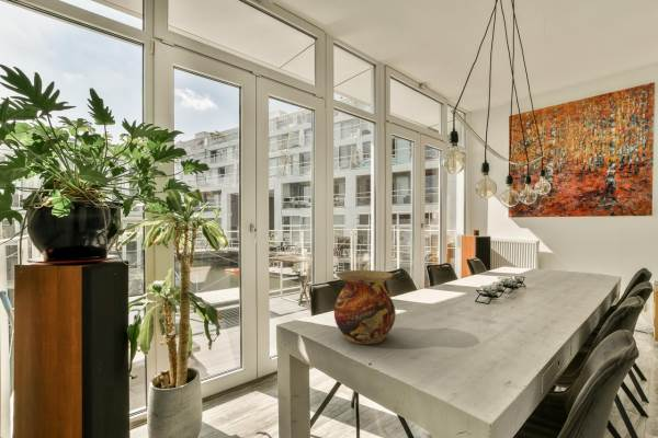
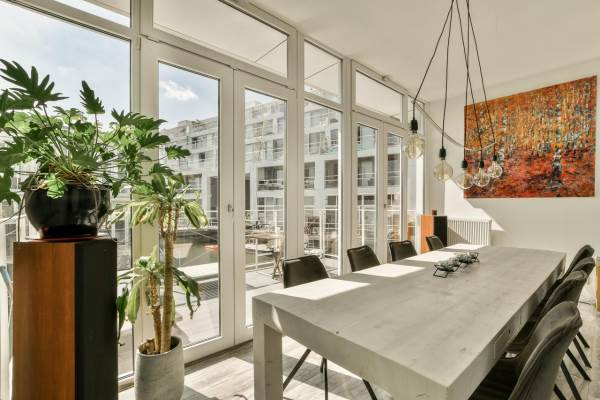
- vase [333,269,397,345]
